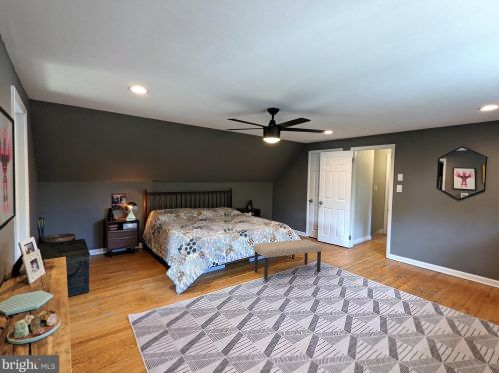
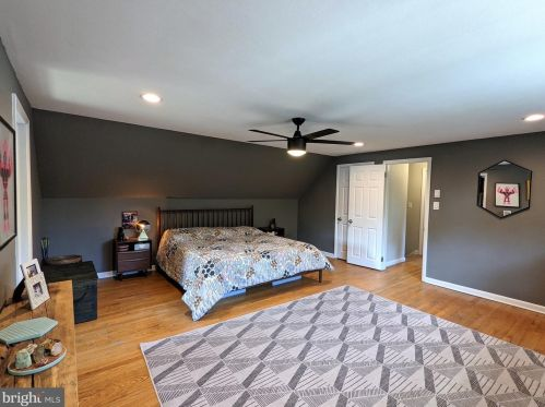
- bench [253,238,323,281]
